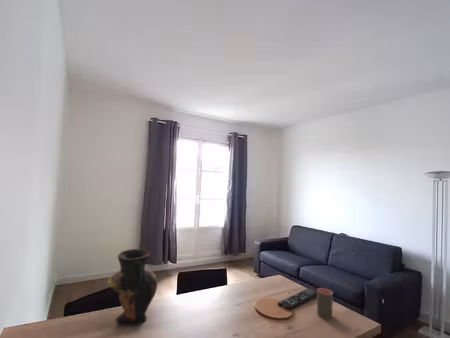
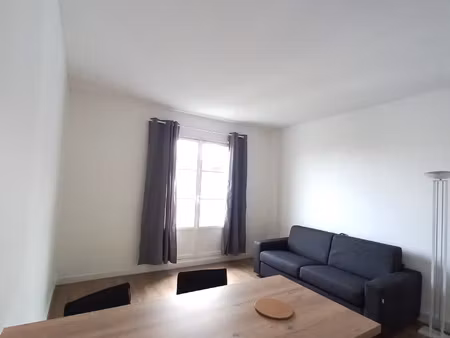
- vase [107,248,158,327]
- cup [316,287,334,320]
- remote control [277,287,317,312]
